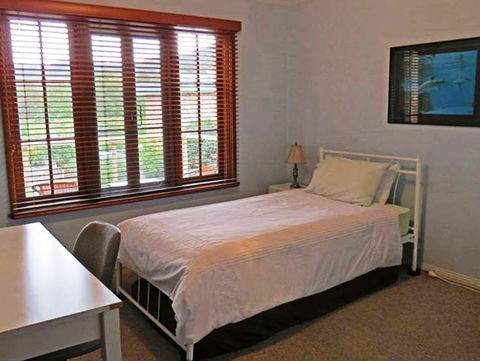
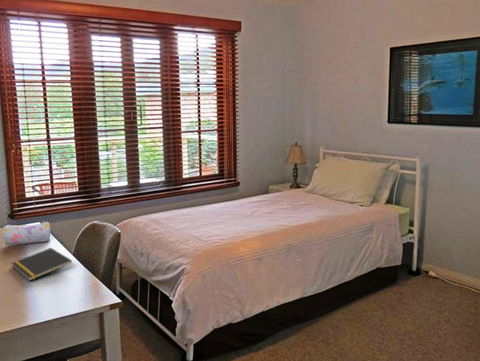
+ notepad [11,247,73,282]
+ pencil case [2,221,52,246]
